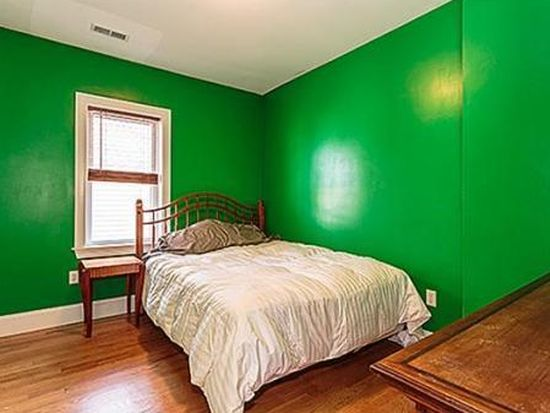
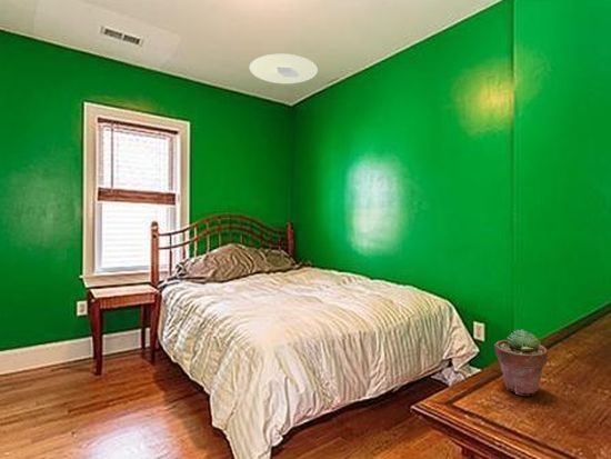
+ potted succulent [493,328,549,397]
+ ceiling light [249,53,319,84]
